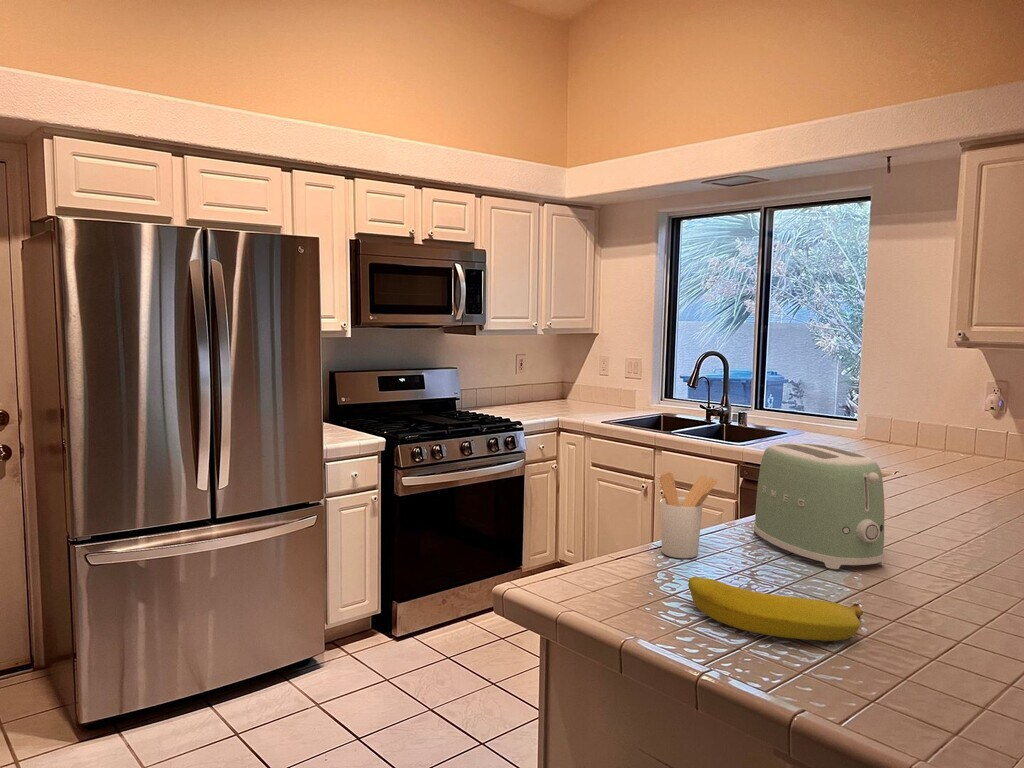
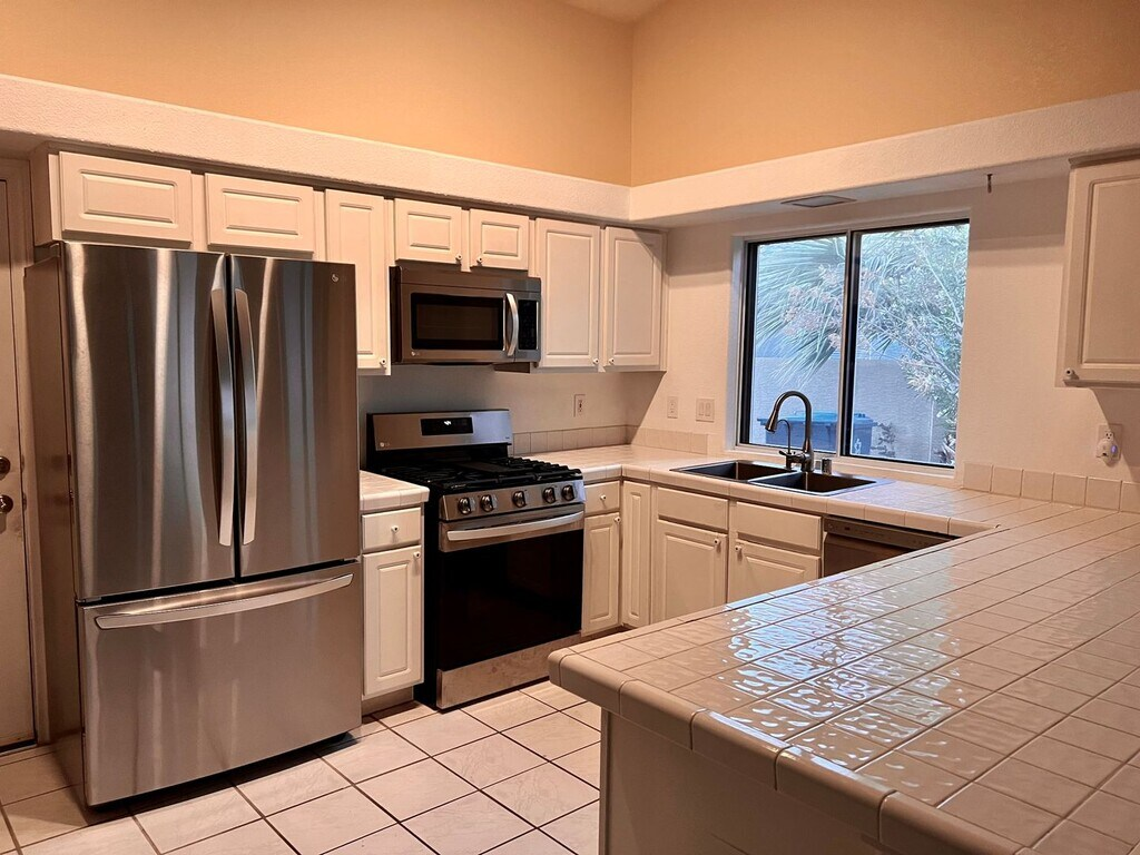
- toaster [753,442,886,570]
- utensil holder [659,471,718,559]
- banana [687,575,864,642]
